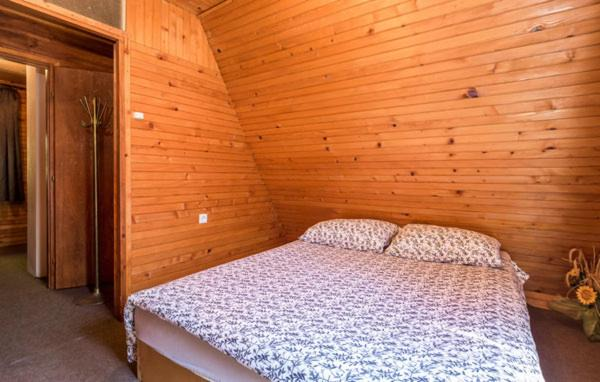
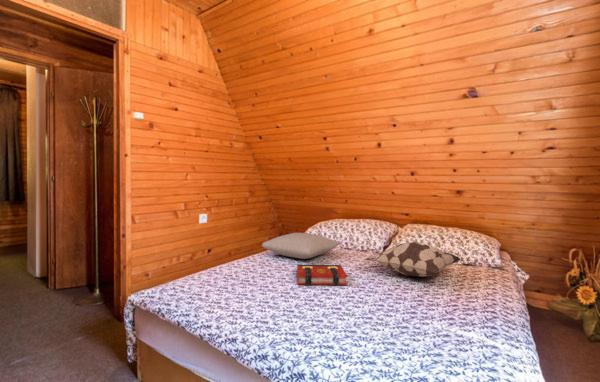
+ cushion [261,232,340,260]
+ decorative pillow [364,241,461,278]
+ book [296,264,348,287]
